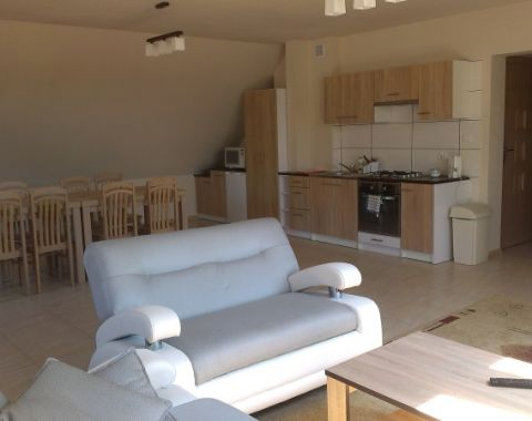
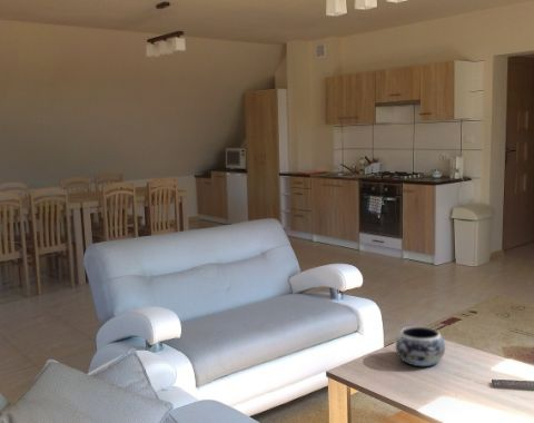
+ decorative bowl [395,325,446,367]
